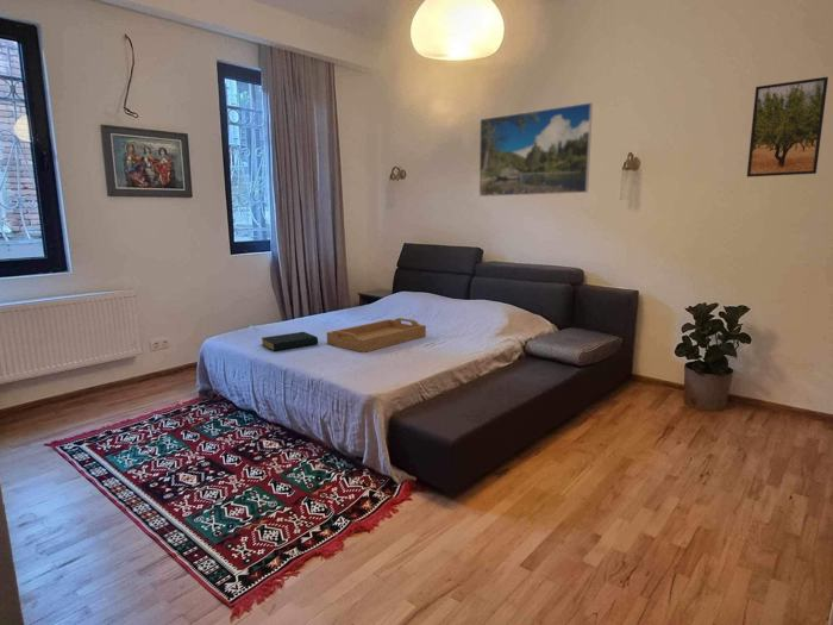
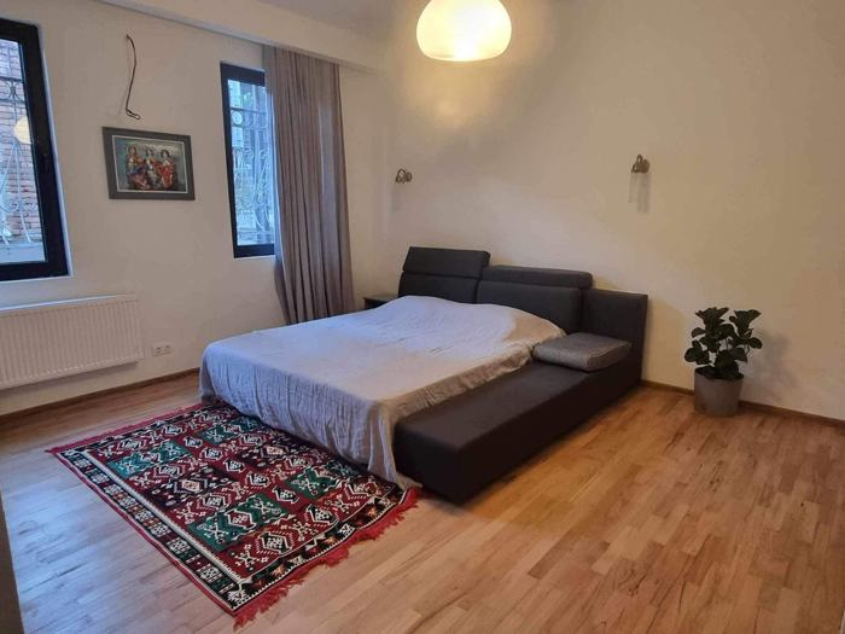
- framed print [478,101,594,198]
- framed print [746,76,829,179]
- serving tray [326,317,427,354]
- hardback book [261,331,319,352]
